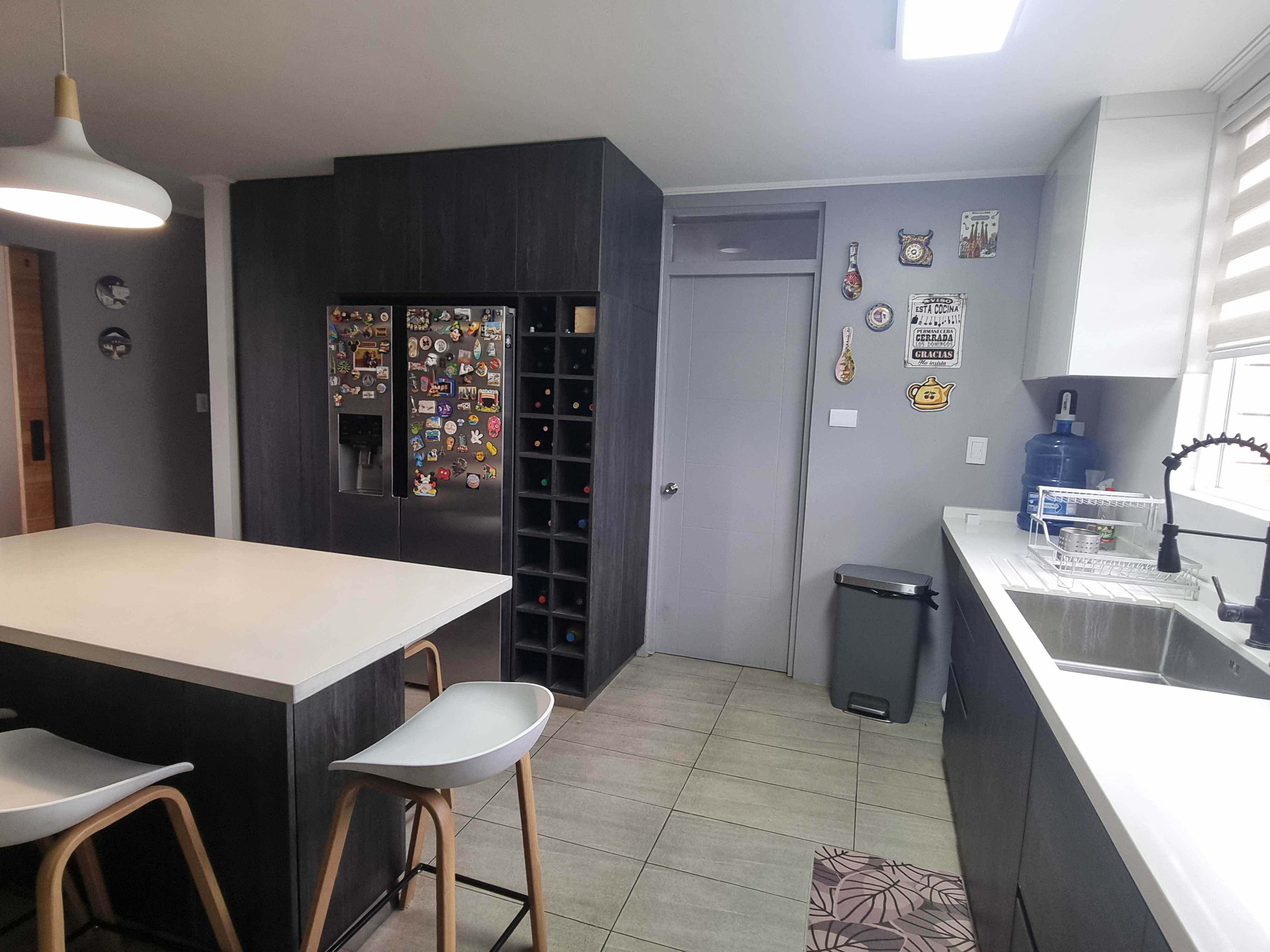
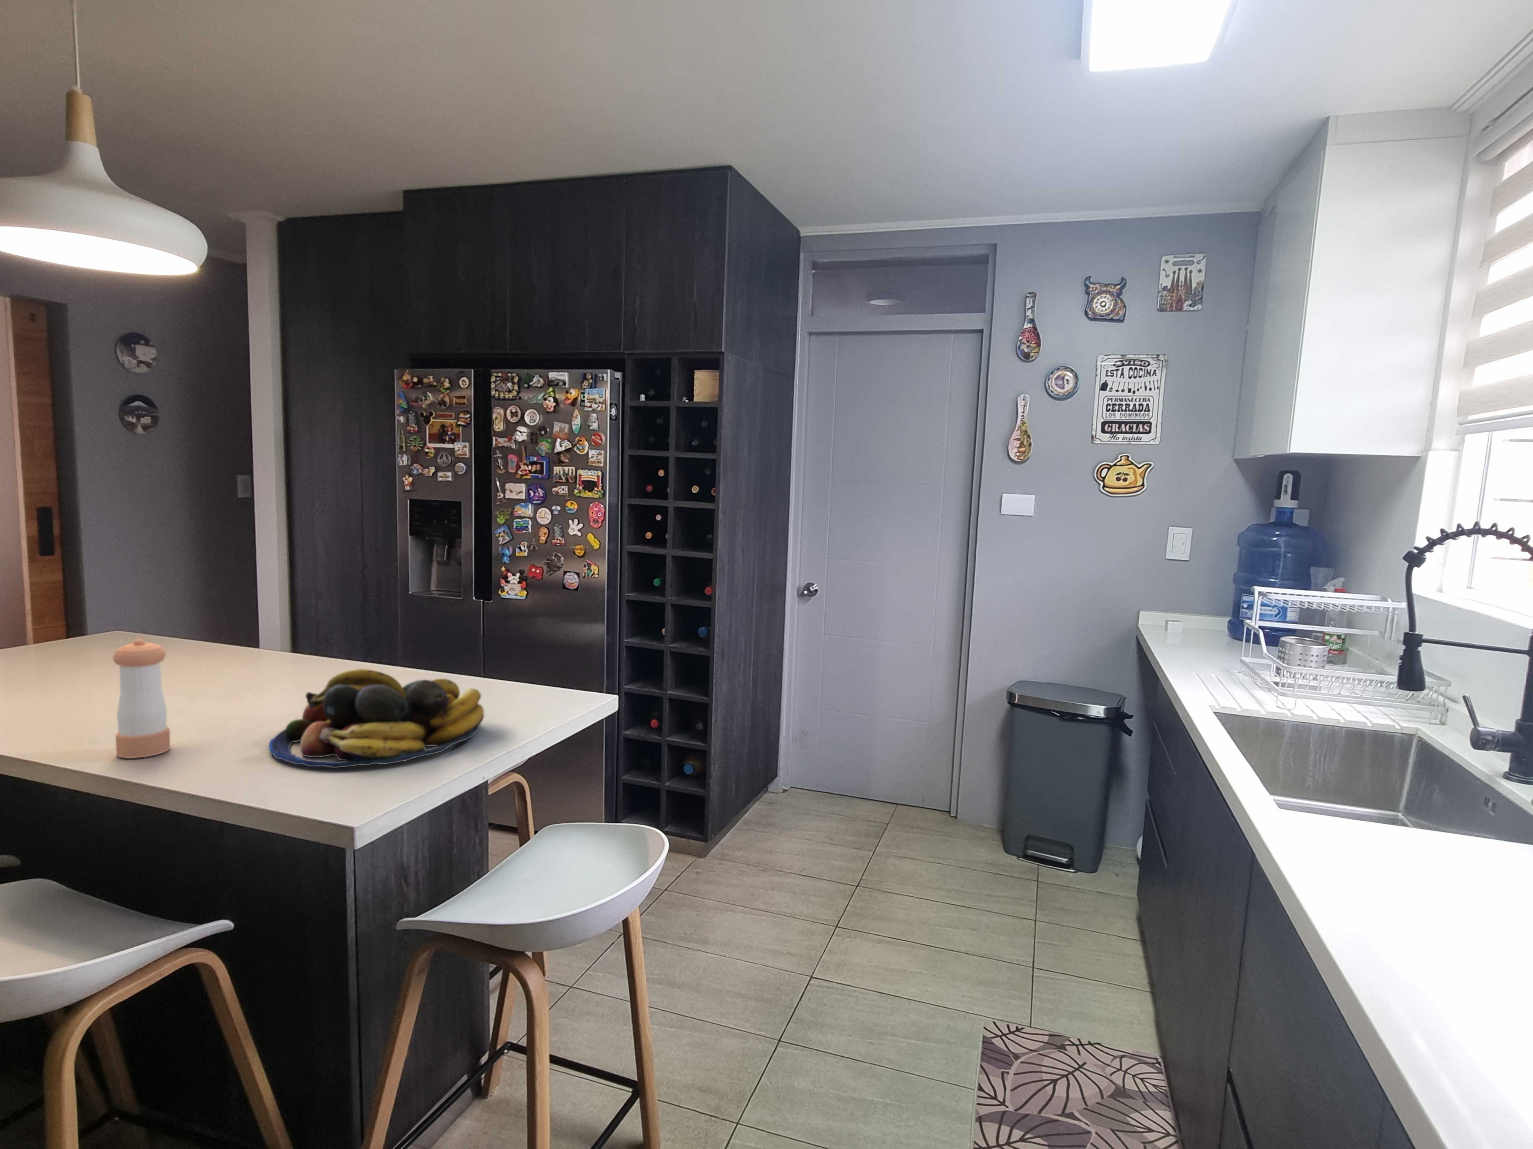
+ fruit bowl [268,669,484,769]
+ pepper shaker [112,638,170,758]
